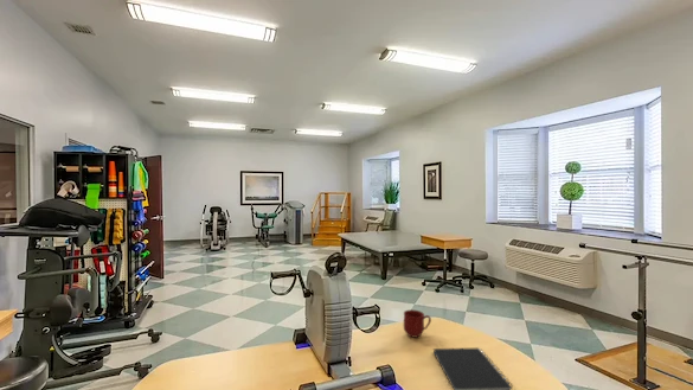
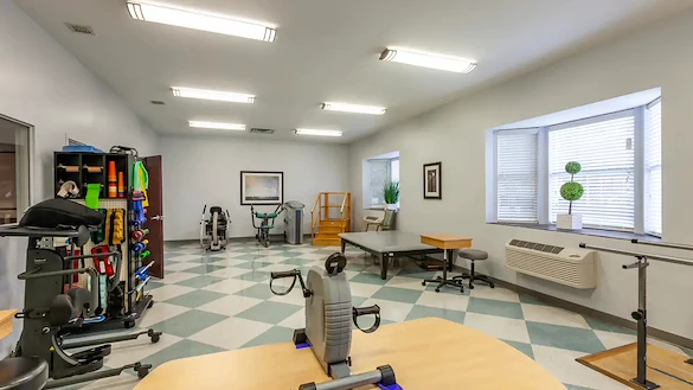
- mug [403,308,432,339]
- notebook [432,346,514,390]
